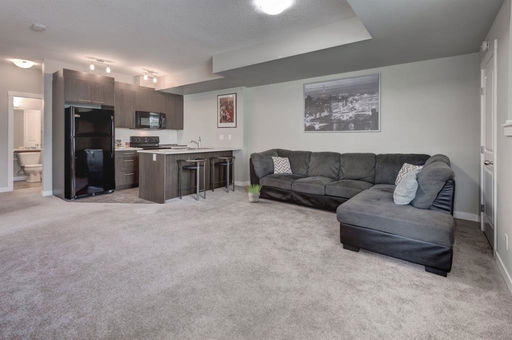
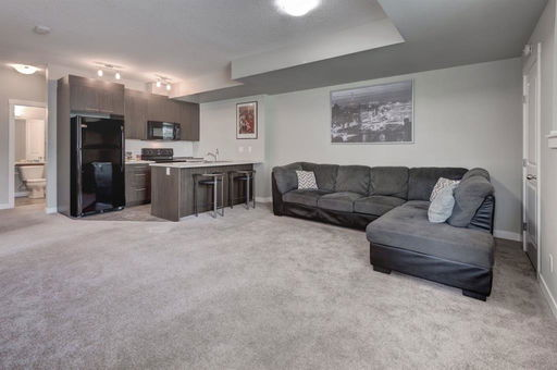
- potted plant [246,183,264,203]
